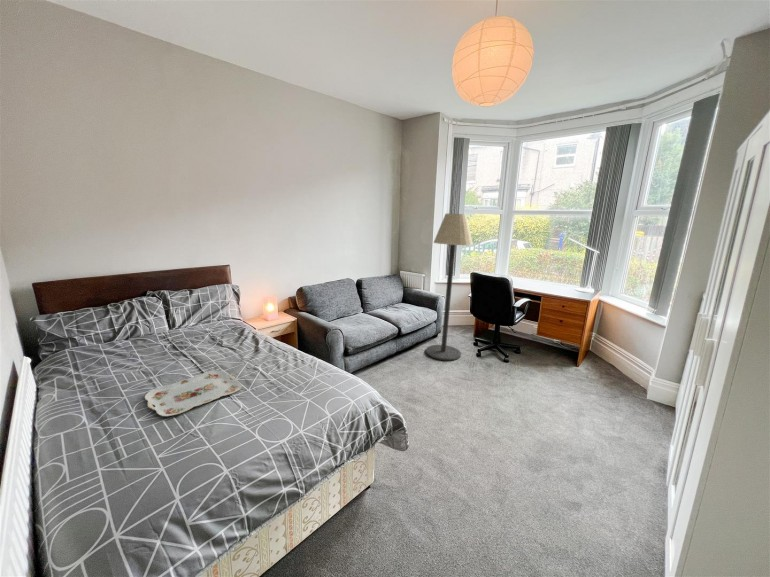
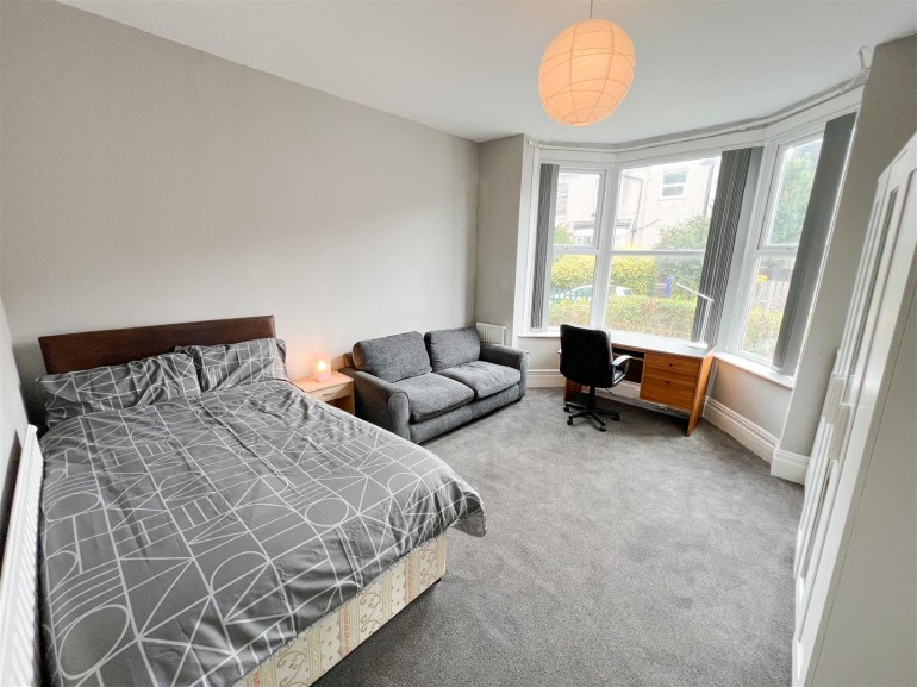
- serving tray [144,370,243,417]
- floor lamp [425,213,474,362]
